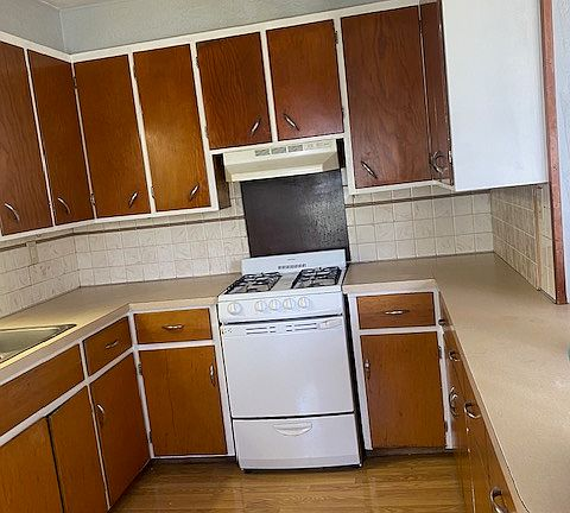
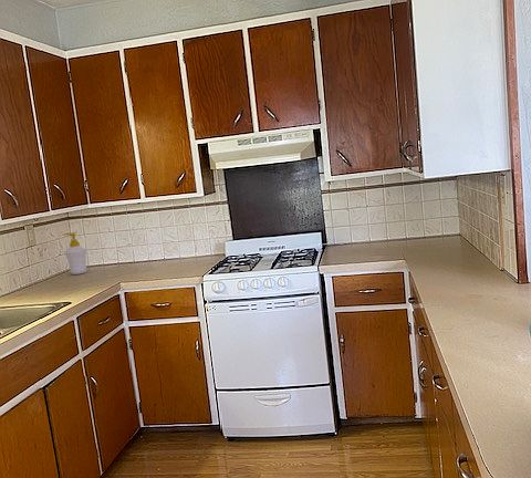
+ soap bottle [63,231,87,276]
